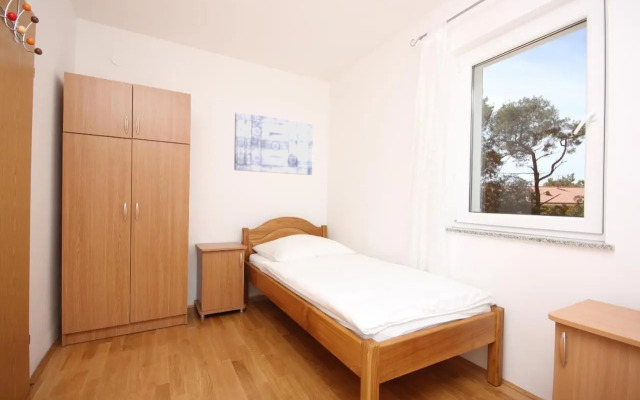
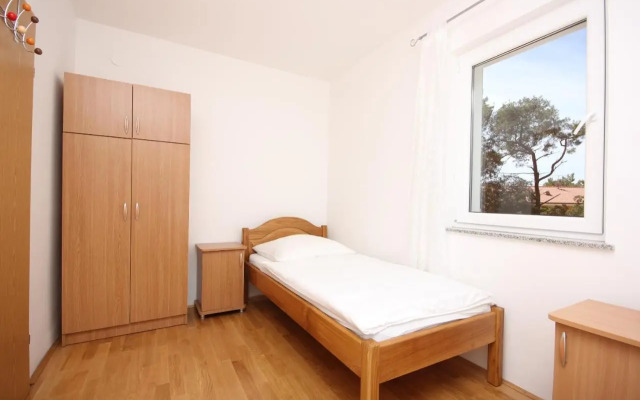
- wall art [233,111,314,176]
